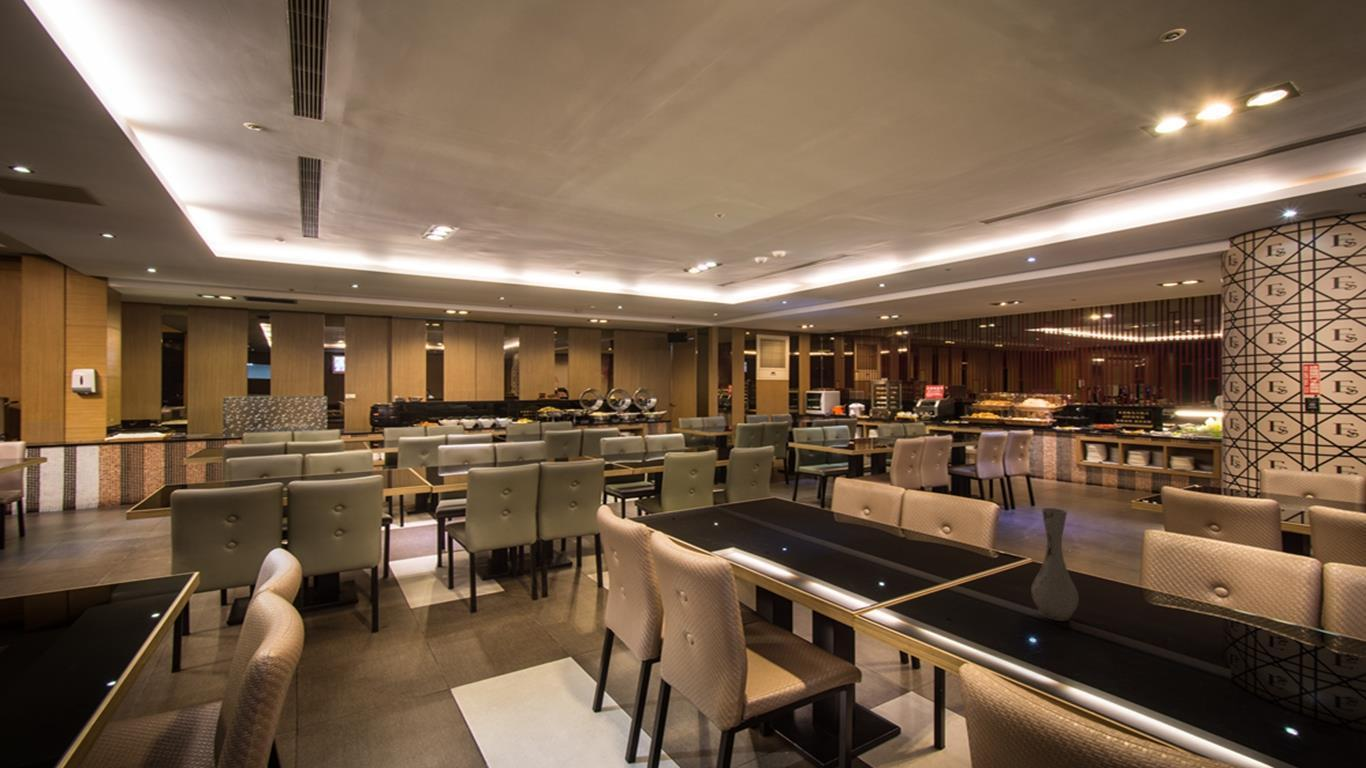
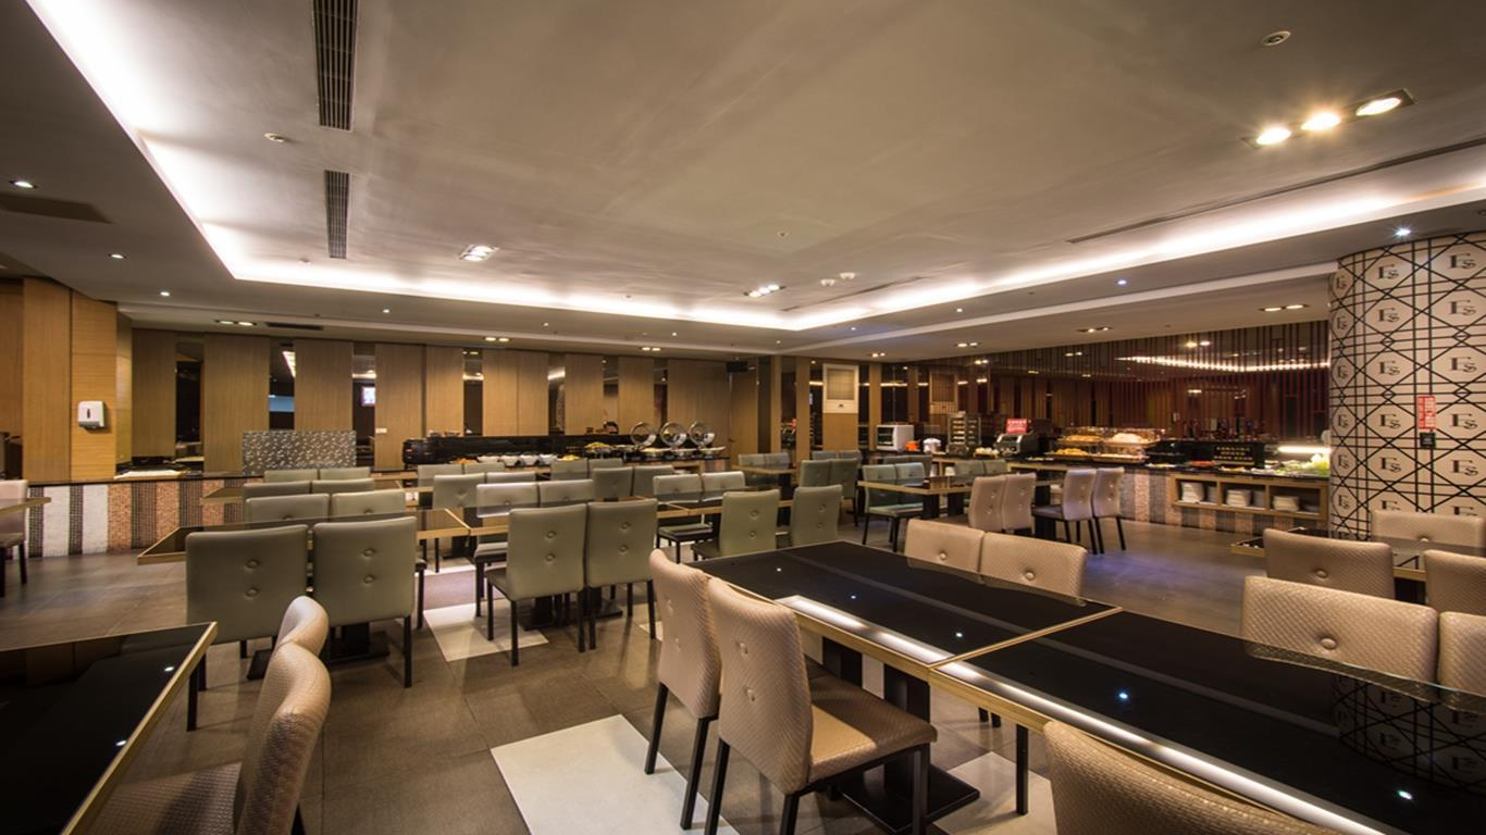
- vase [1030,507,1080,622]
